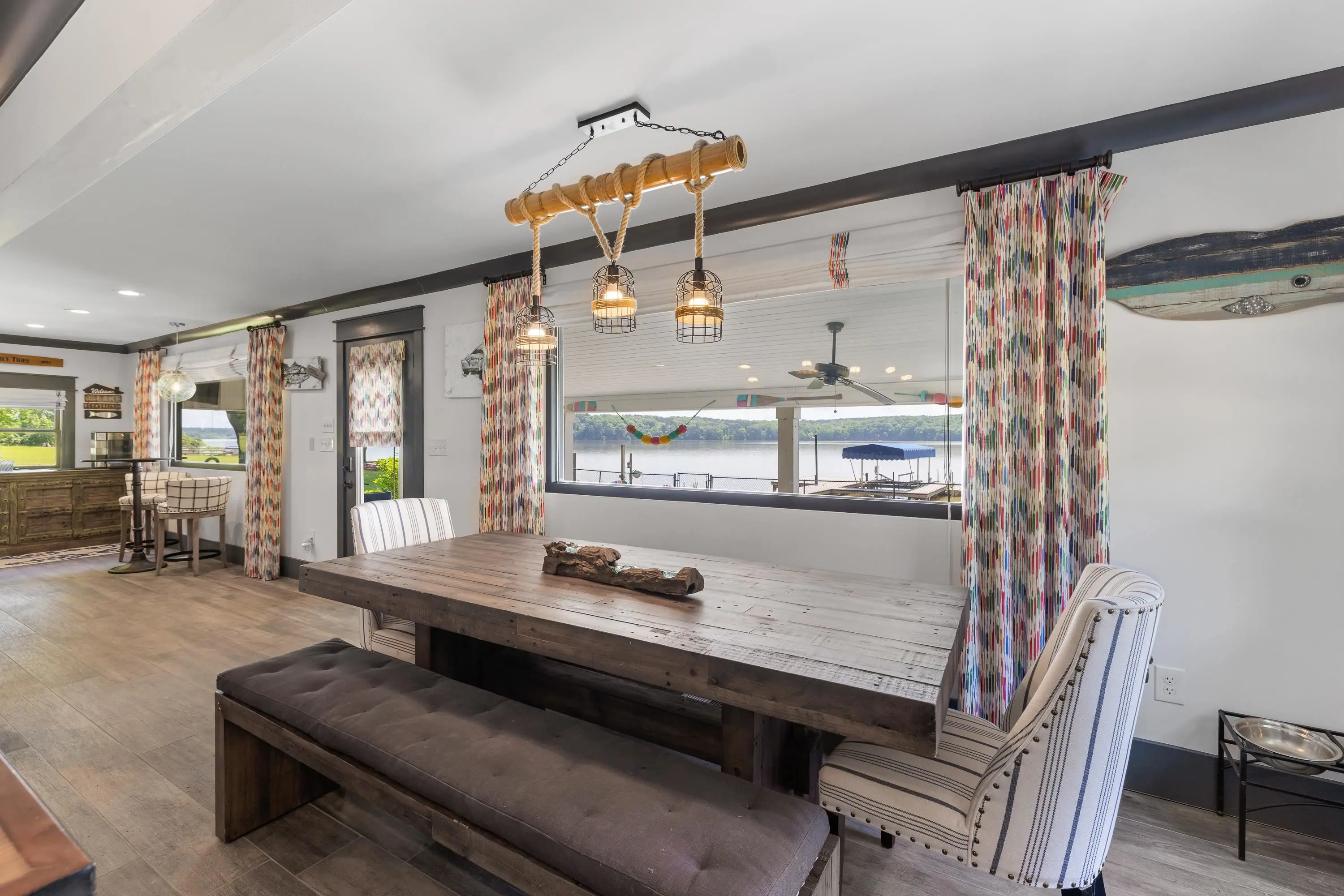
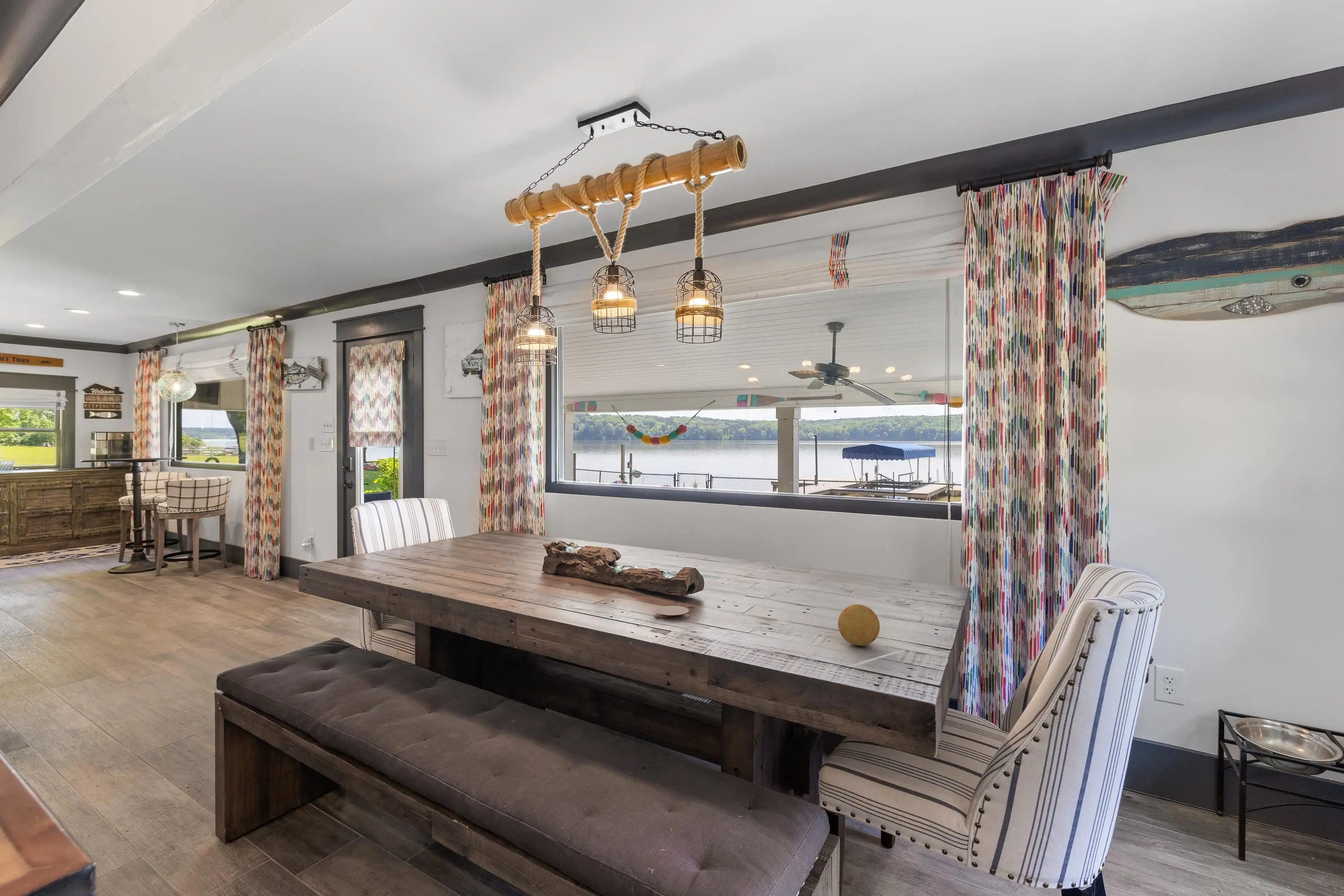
+ fruit [837,604,880,646]
+ coaster [654,605,689,621]
